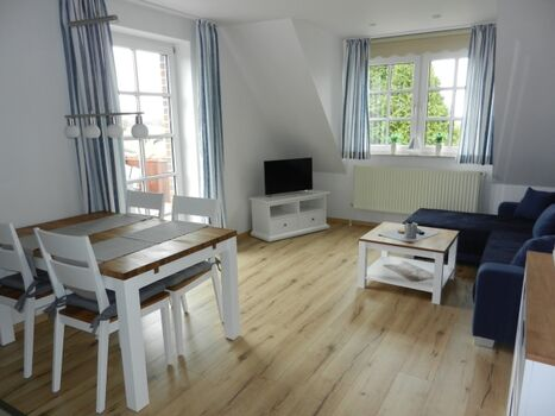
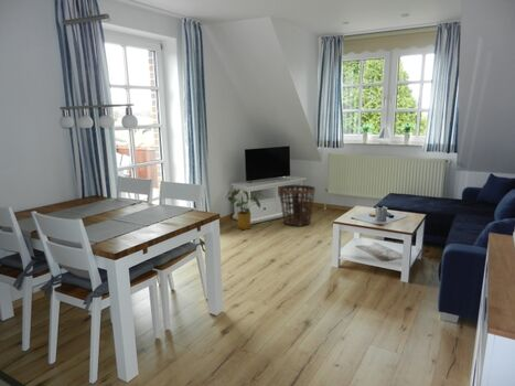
+ basket [278,184,316,227]
+ house plant [225,187,261,230]
